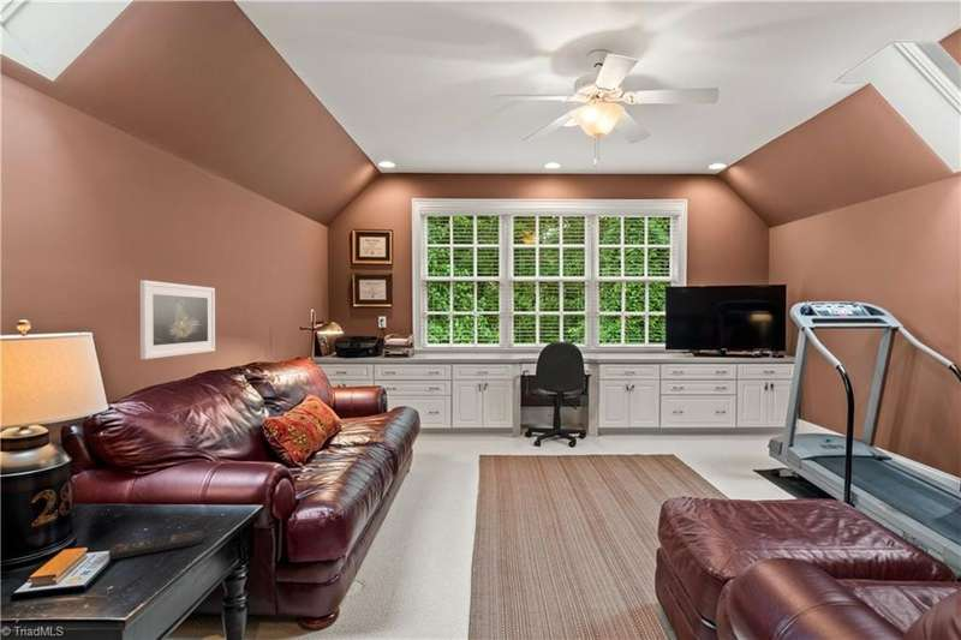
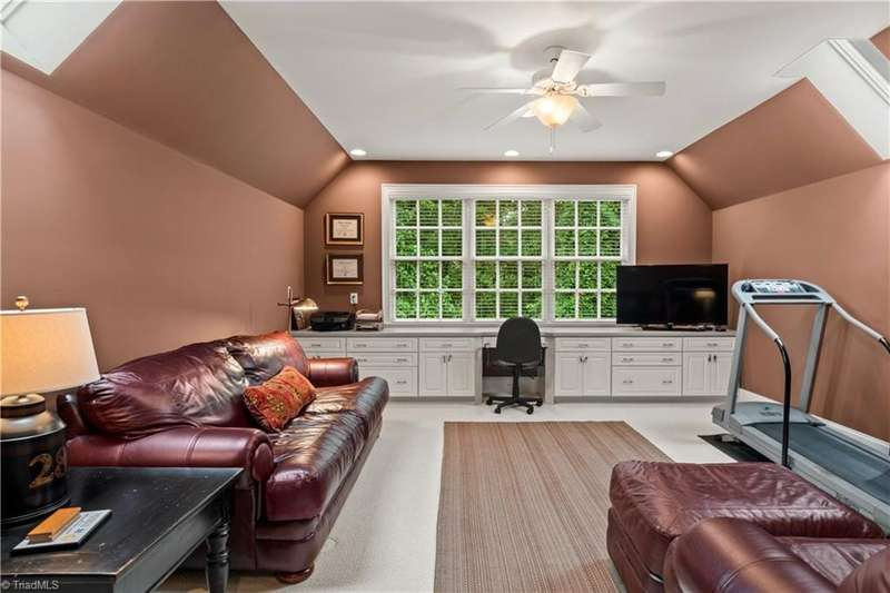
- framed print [139,279,216,360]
- remote control [107,530,204,561]
